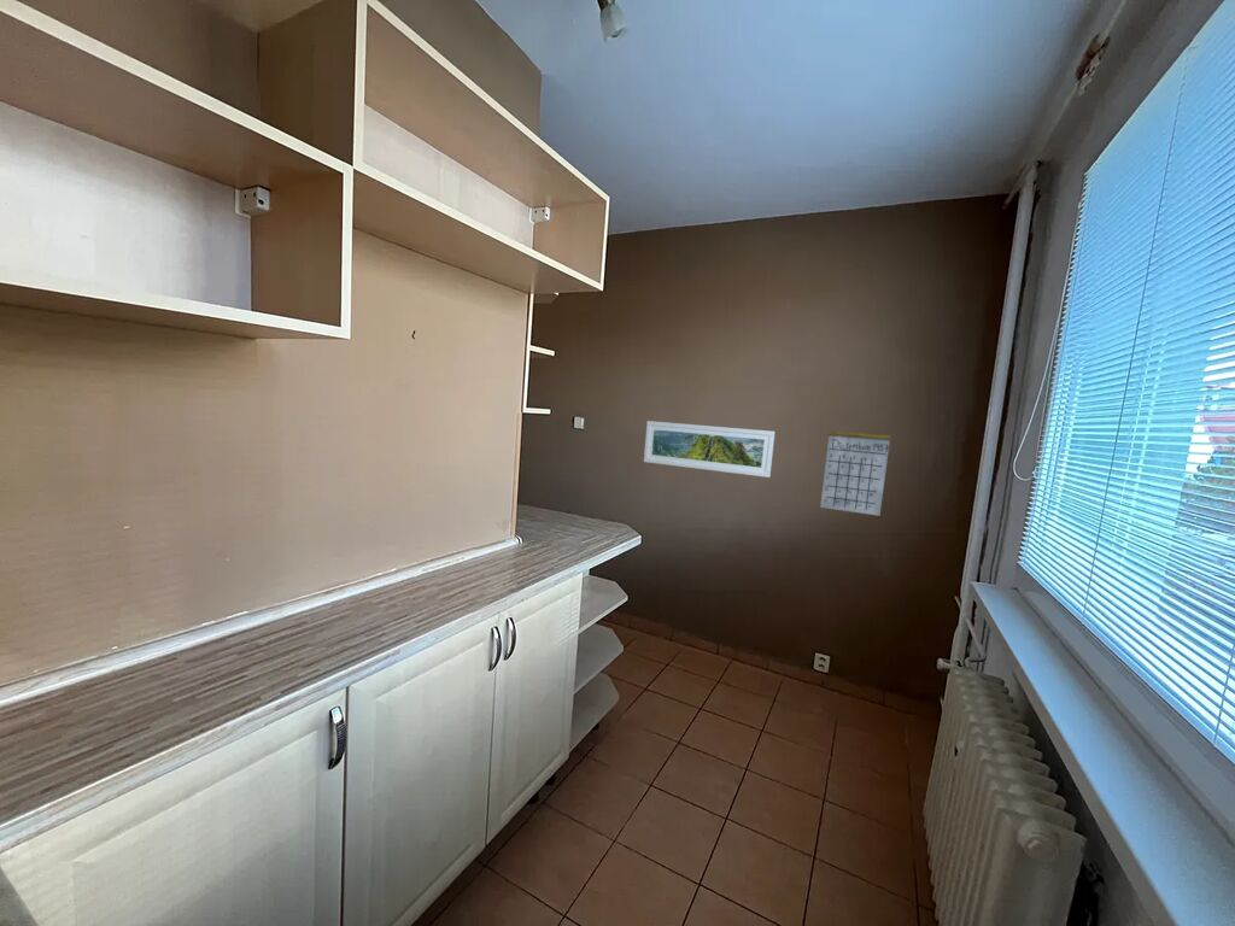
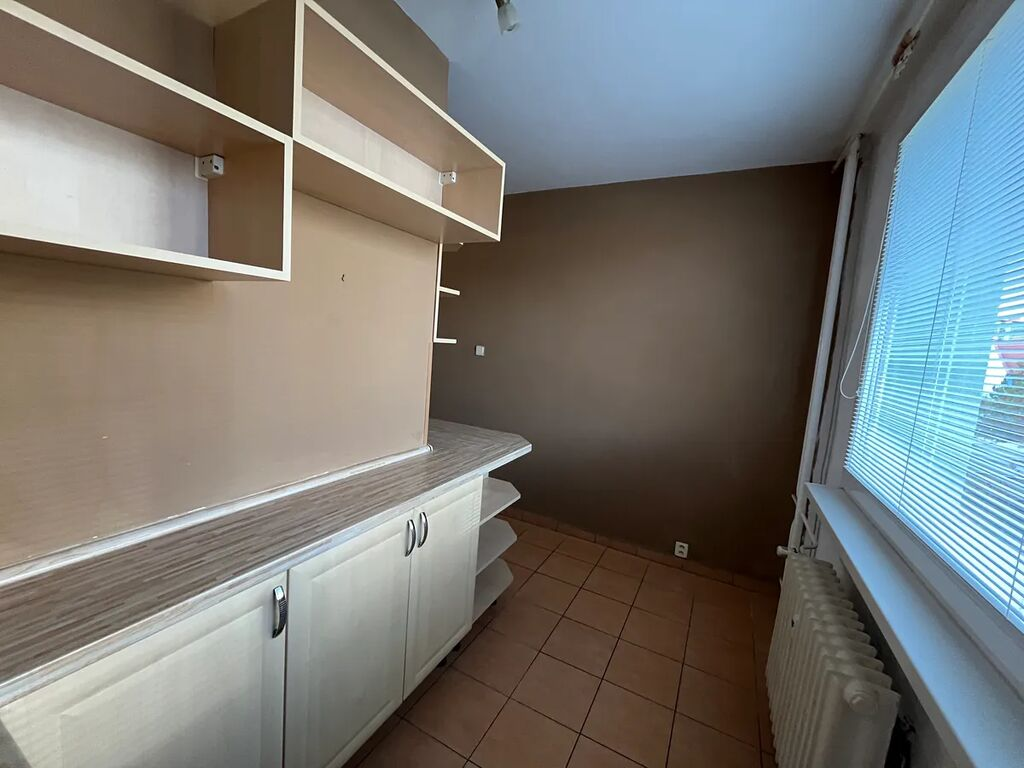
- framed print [643,420,775,479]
- calendar [819,416,892,517]
